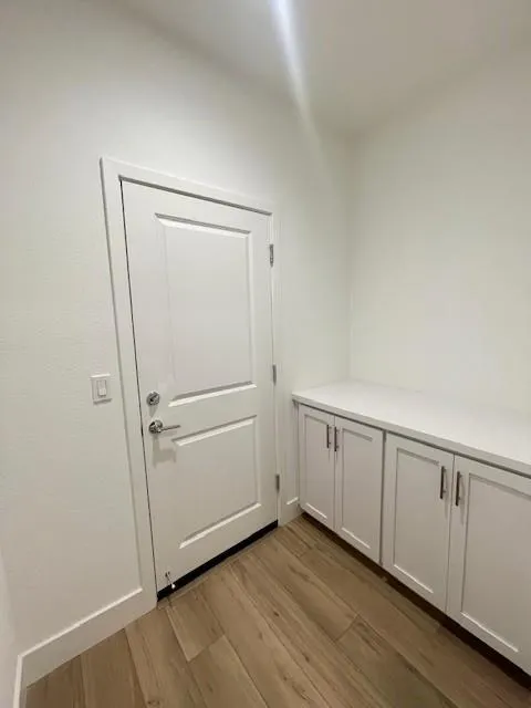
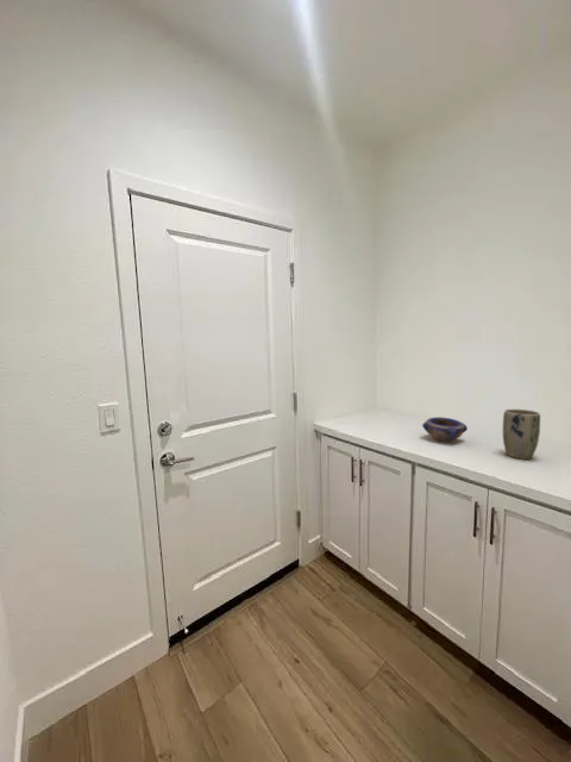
+ bowl [421,416,469,443]
+ plant pot [502,408,541,461]
